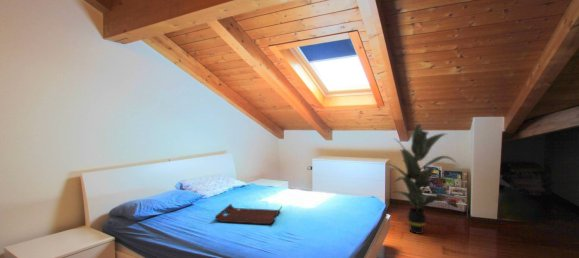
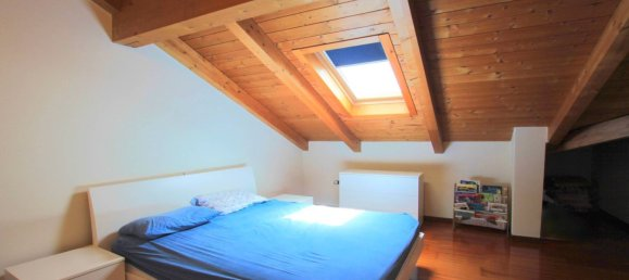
- serving tray [214,203,283,225]
- indoor plant [387,123,459,235]
